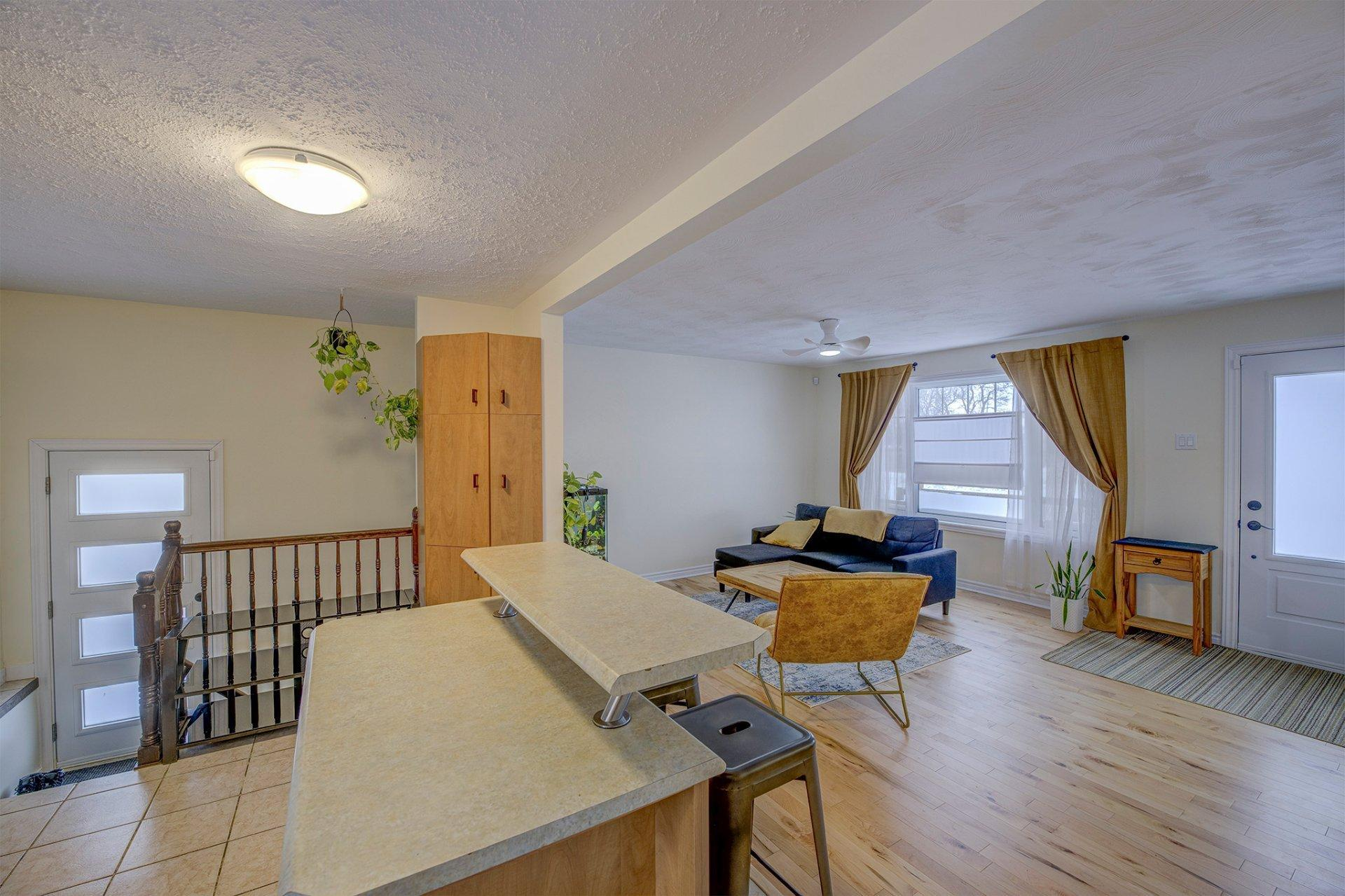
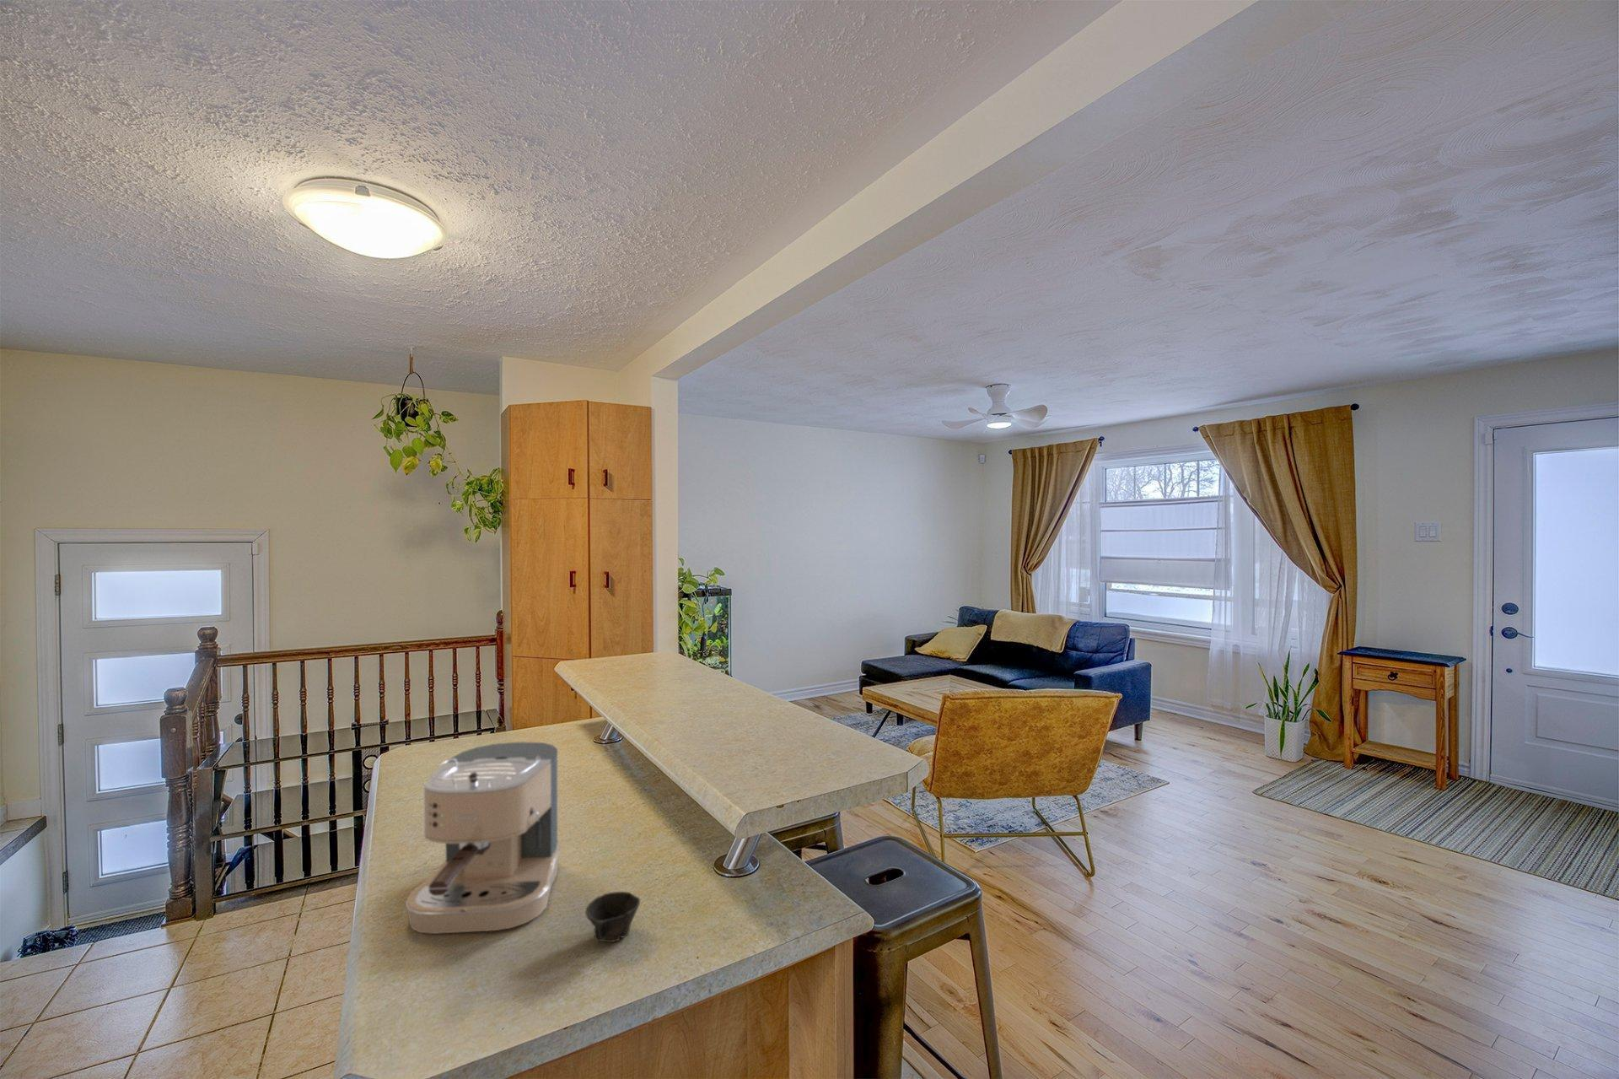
+ coffee maker [404,742,561,934]
+ cup [584,891,640,943]
